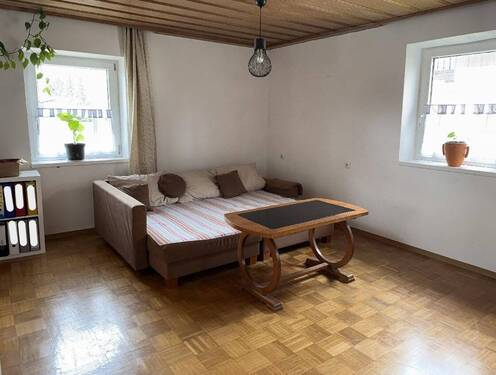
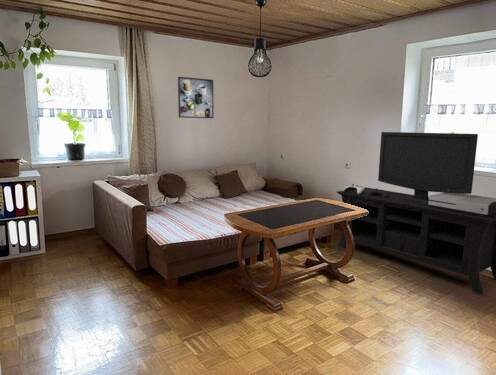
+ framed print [177,76,215,119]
+ media console [336,131,496,296]
